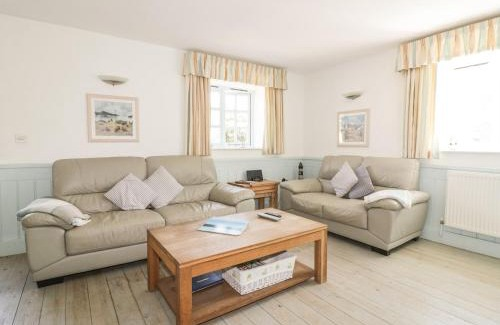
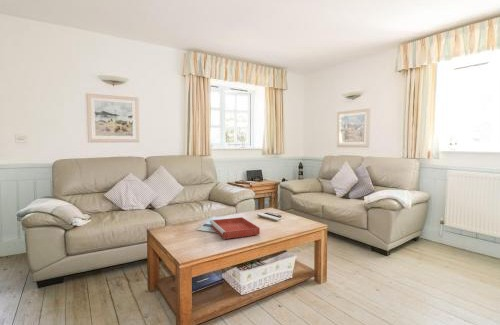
+ tray [209,216,261,240]
